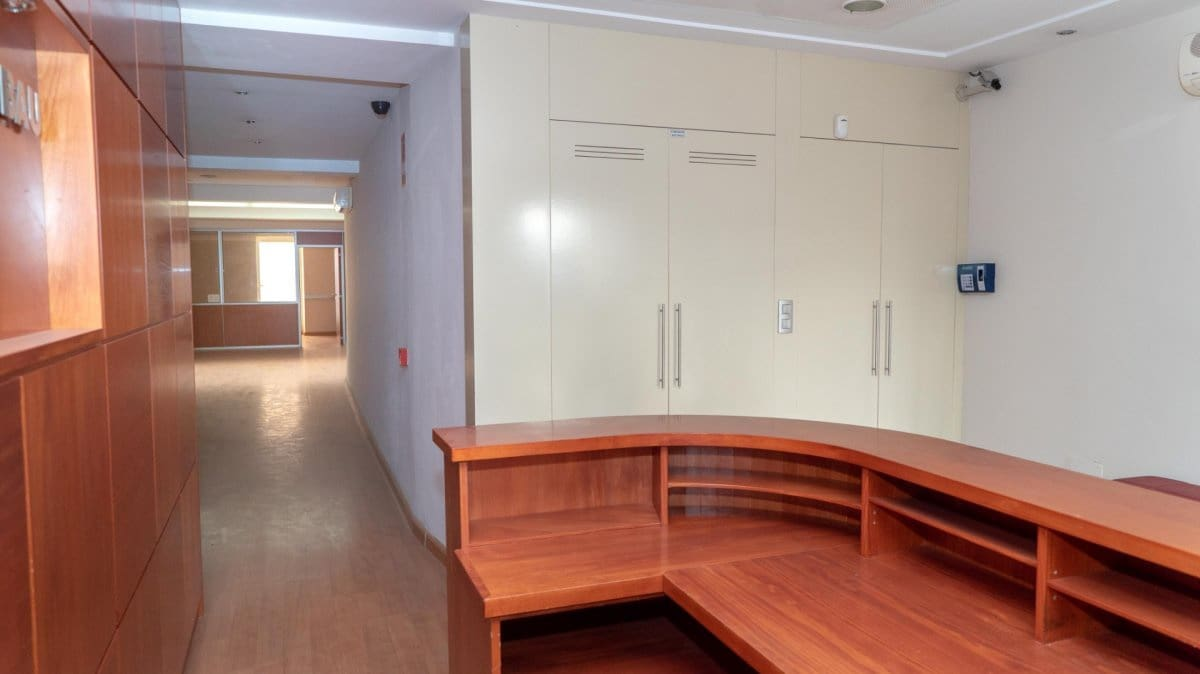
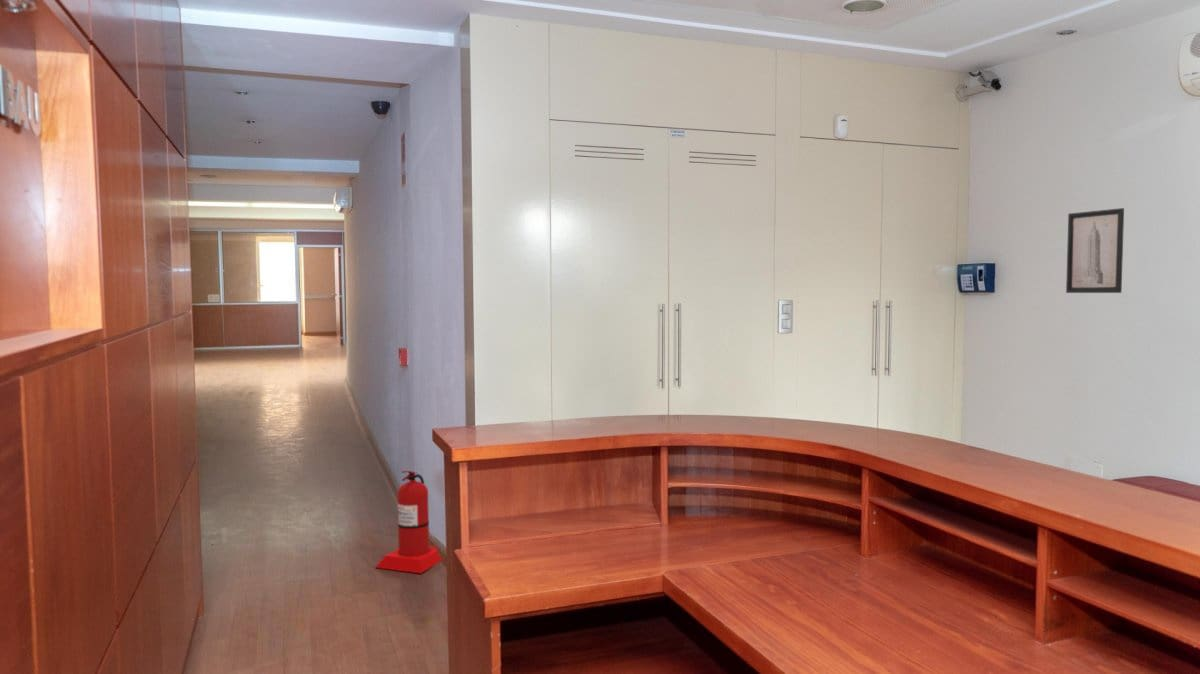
+ fire extinguisher [374,470,443,574]
+ wall art [1065,207,1125,294]
